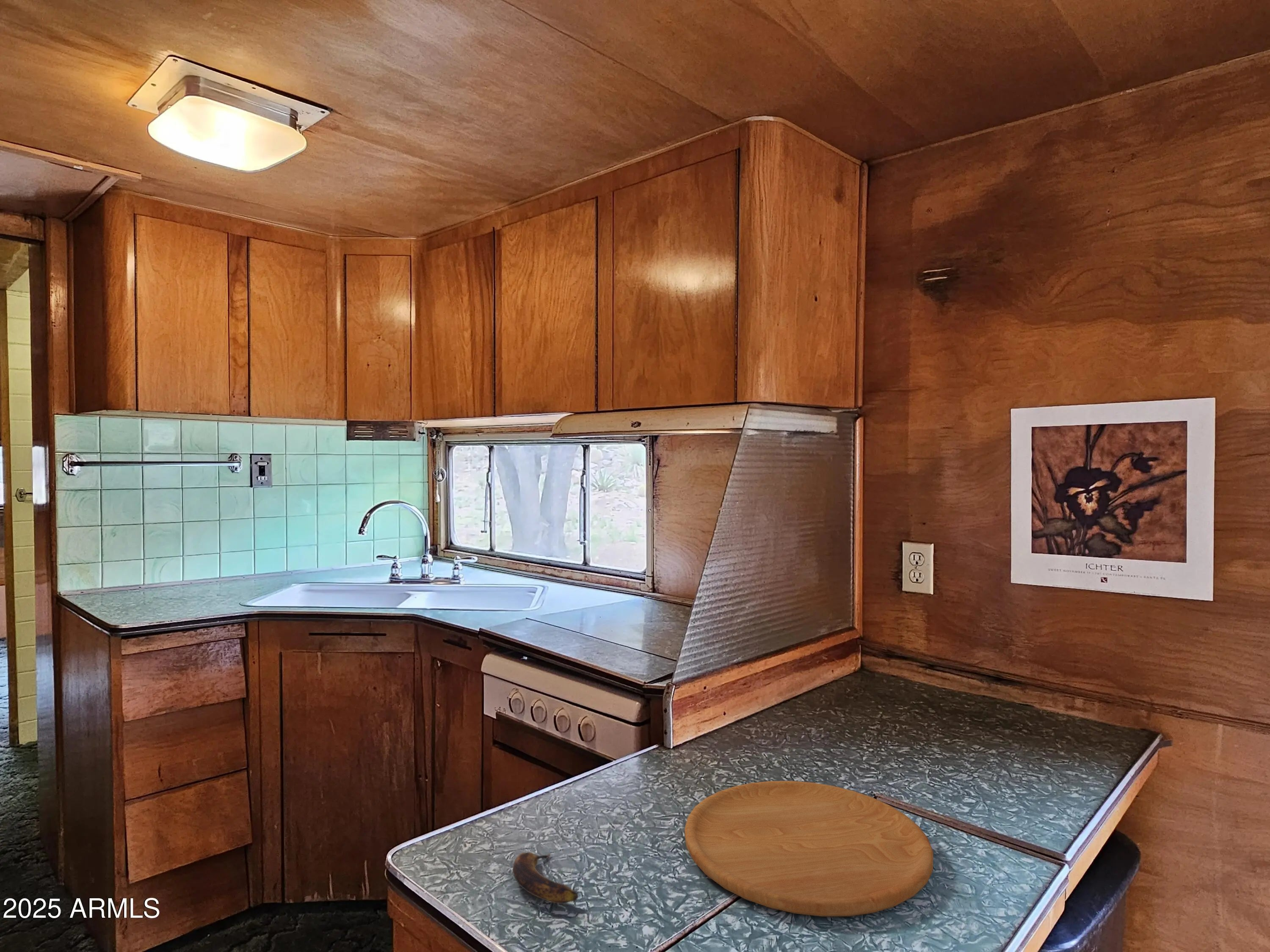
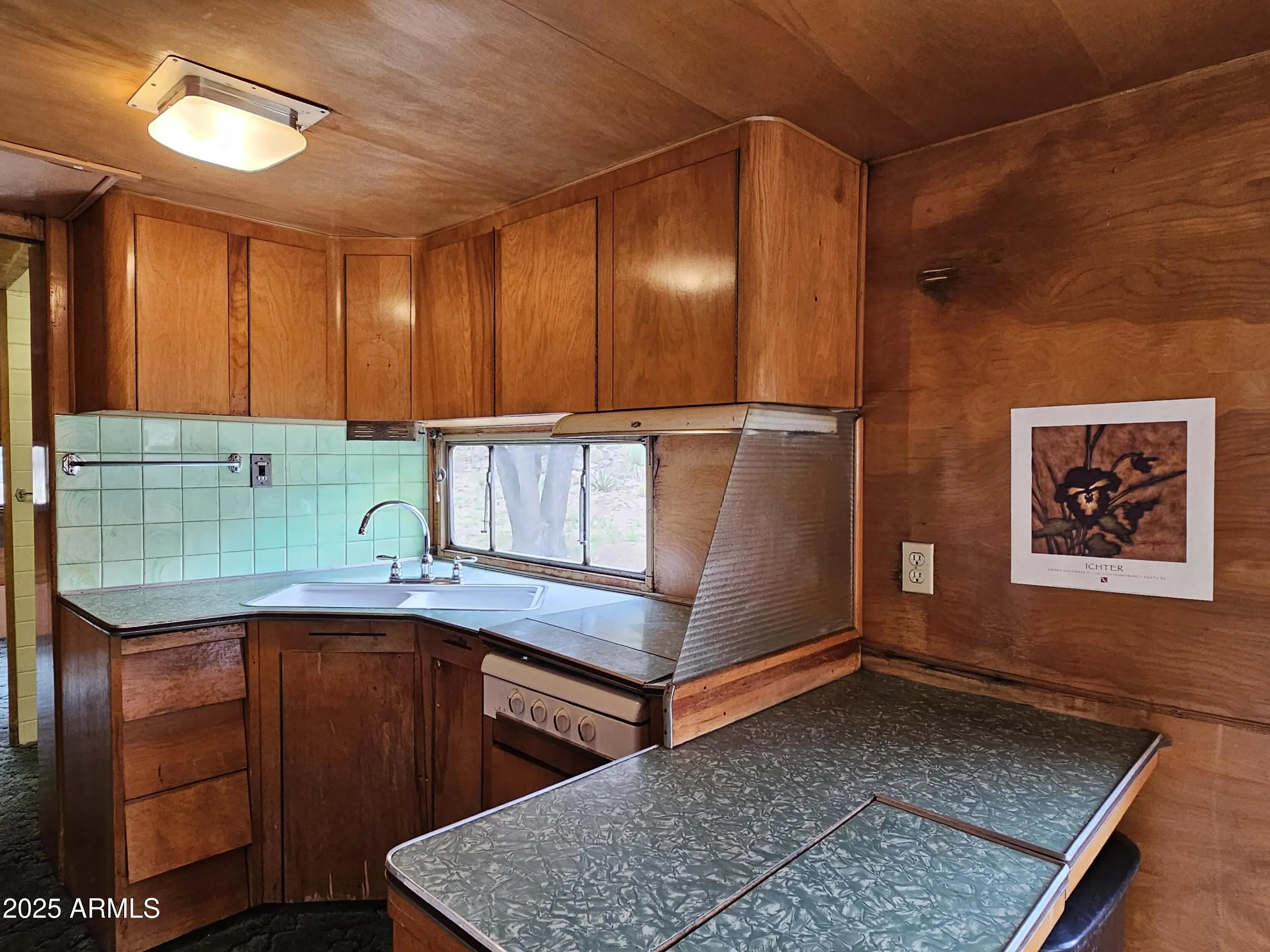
- cutting board [684,781,933,917]
- banana [512,852,579,904]
